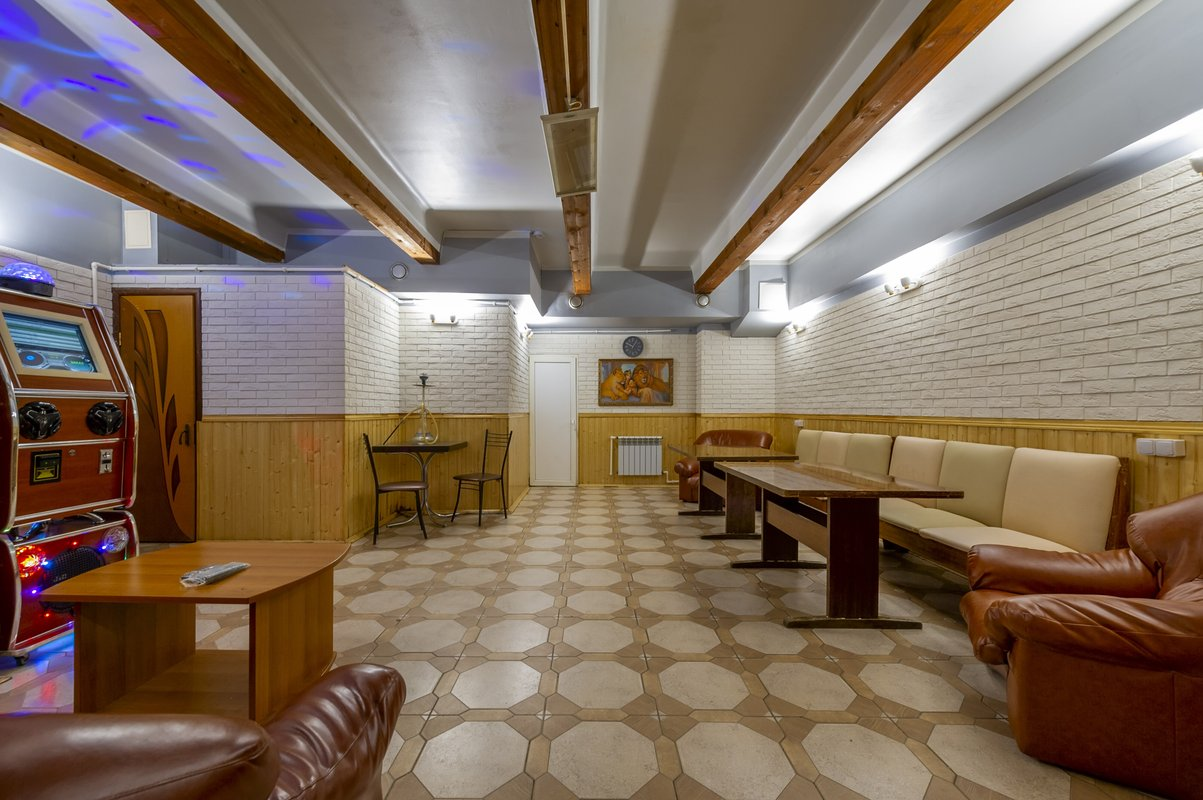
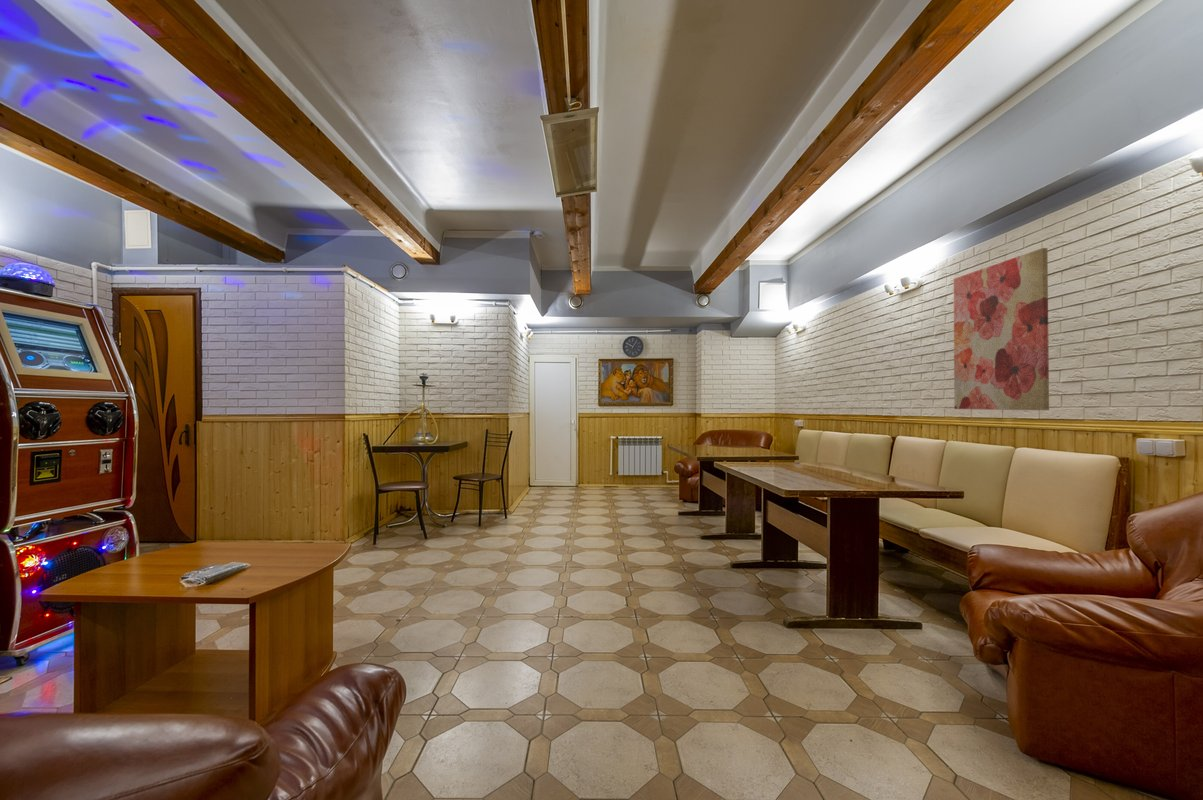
+ wall art [952,247,1050,411]
